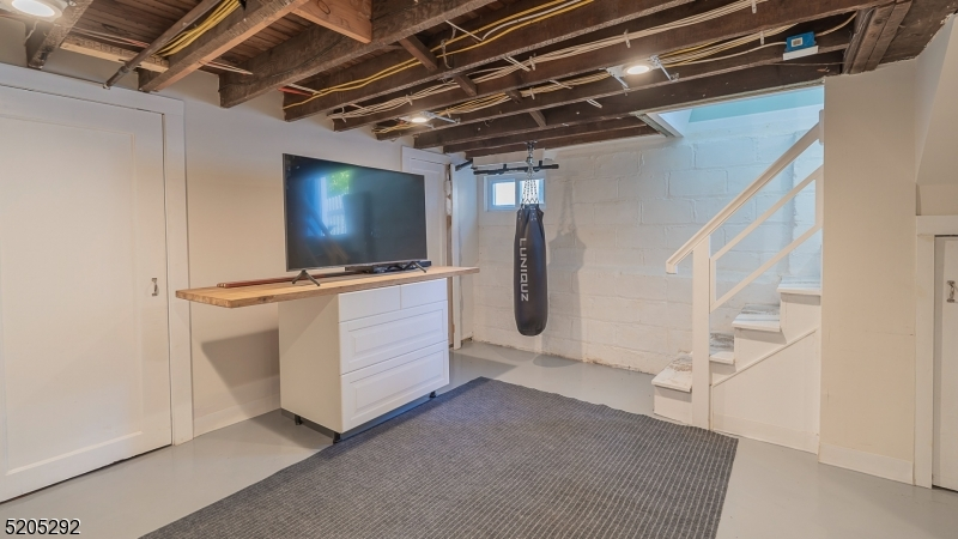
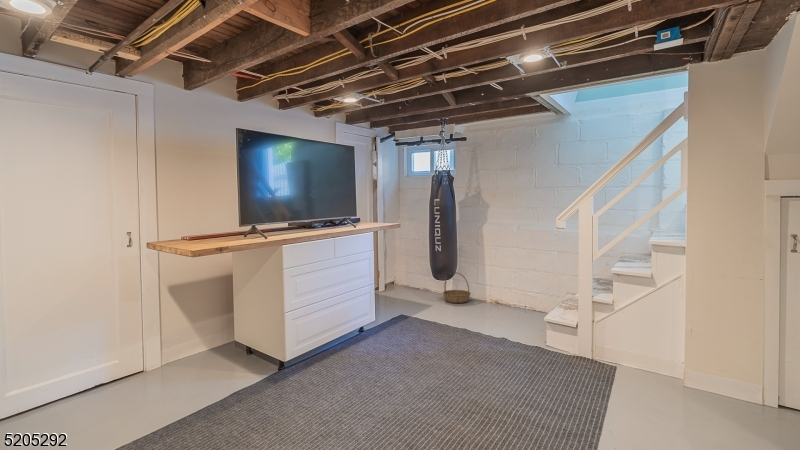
+ basket [442,271,472,304]
